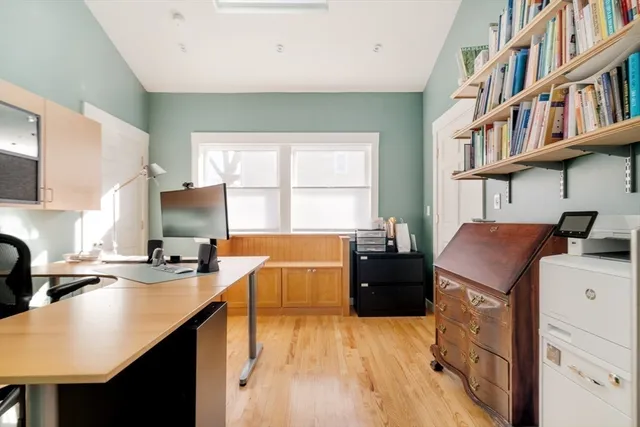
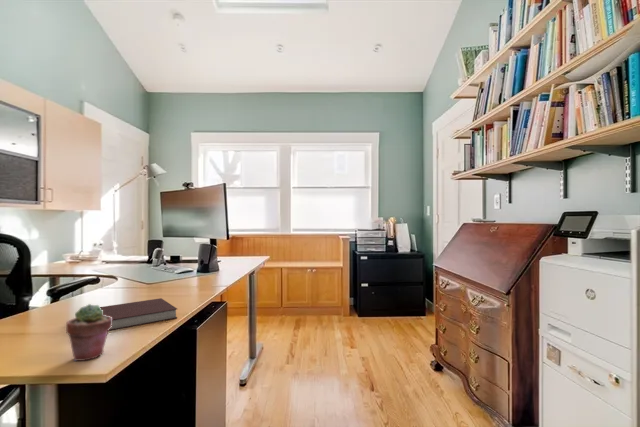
+ notebook [99,297,178,332]
+ potted succulent [65,303,112,362]
